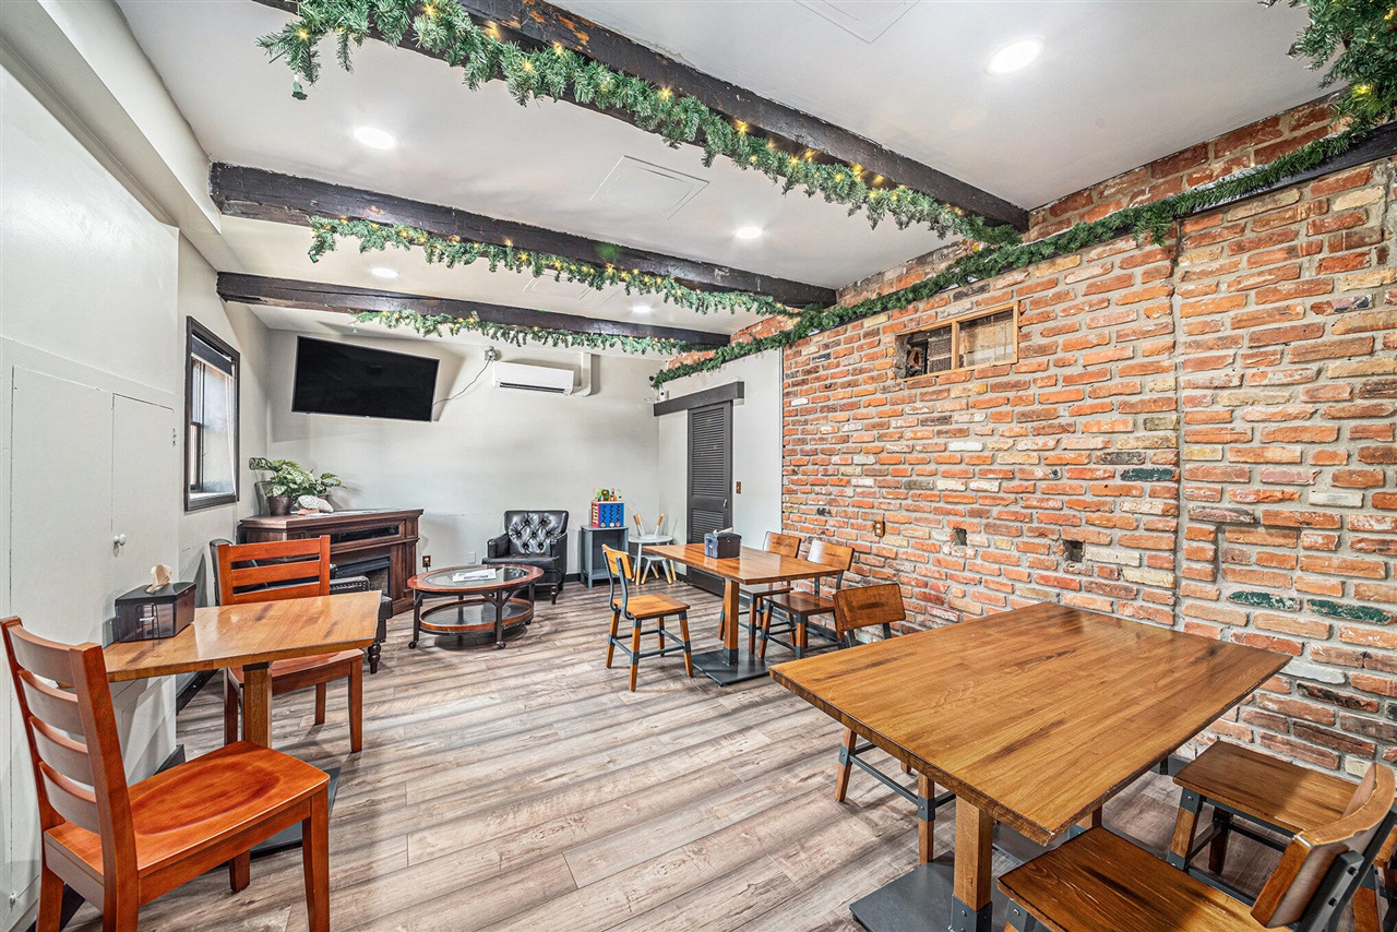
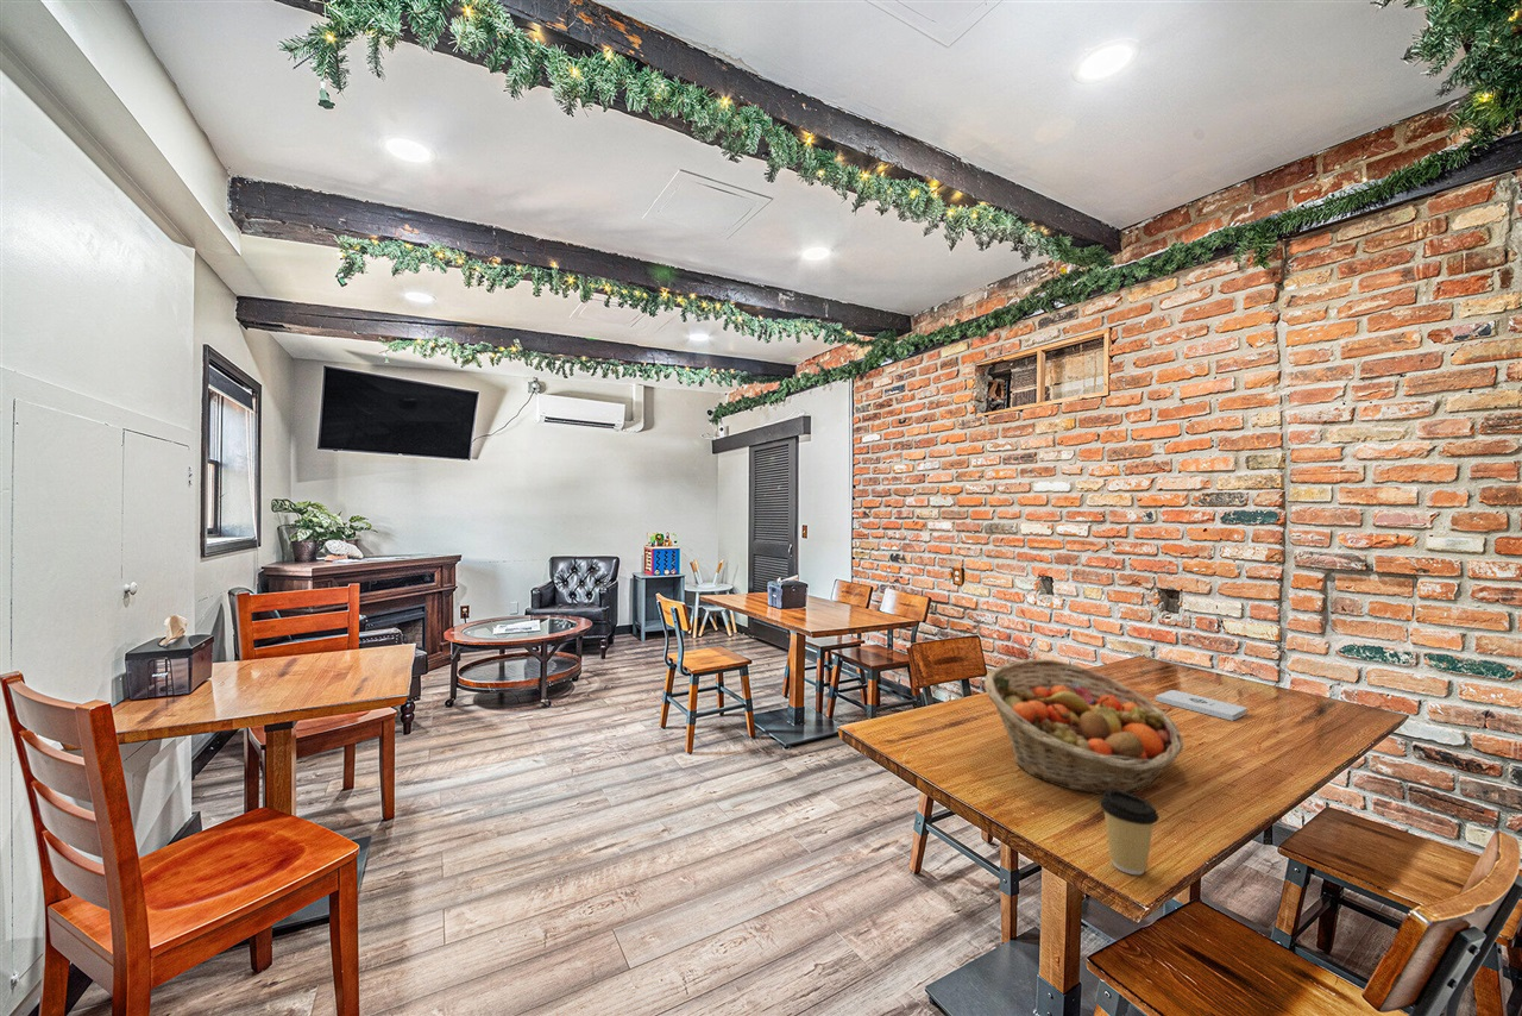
+ coffee cup [1099,789,1161,876]
+ notepad [1155,689,1247,722]
+ fruit basket [983,658,1184,796]
